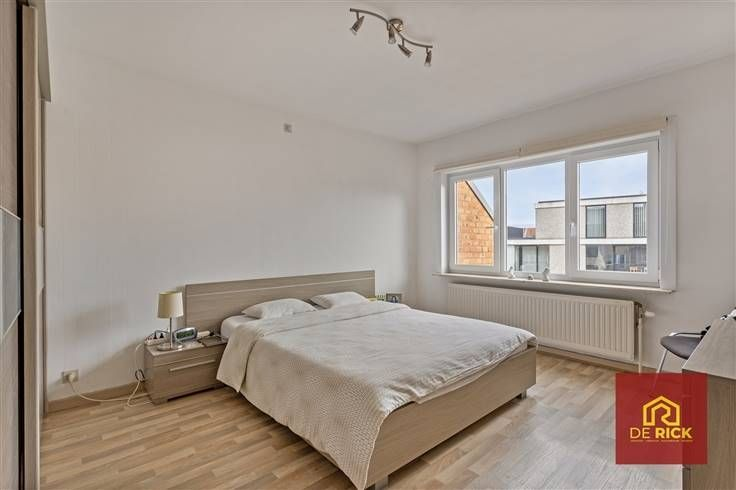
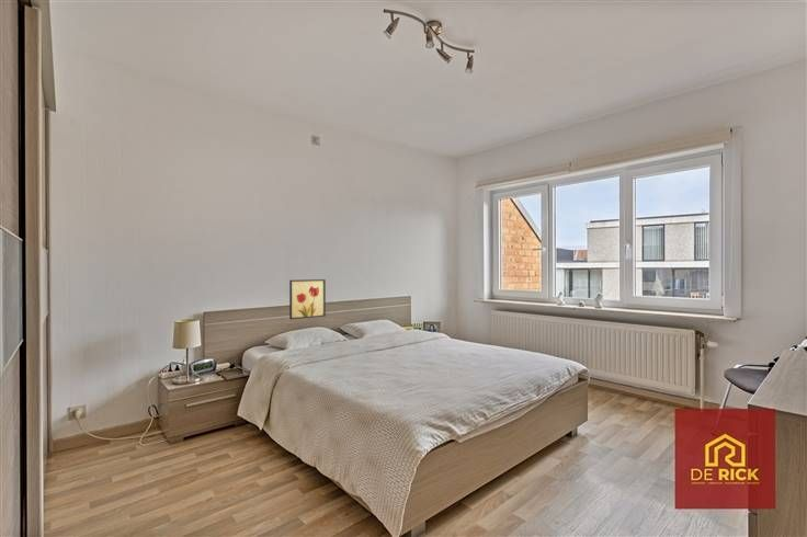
+ wall art [288,278,327,320]
